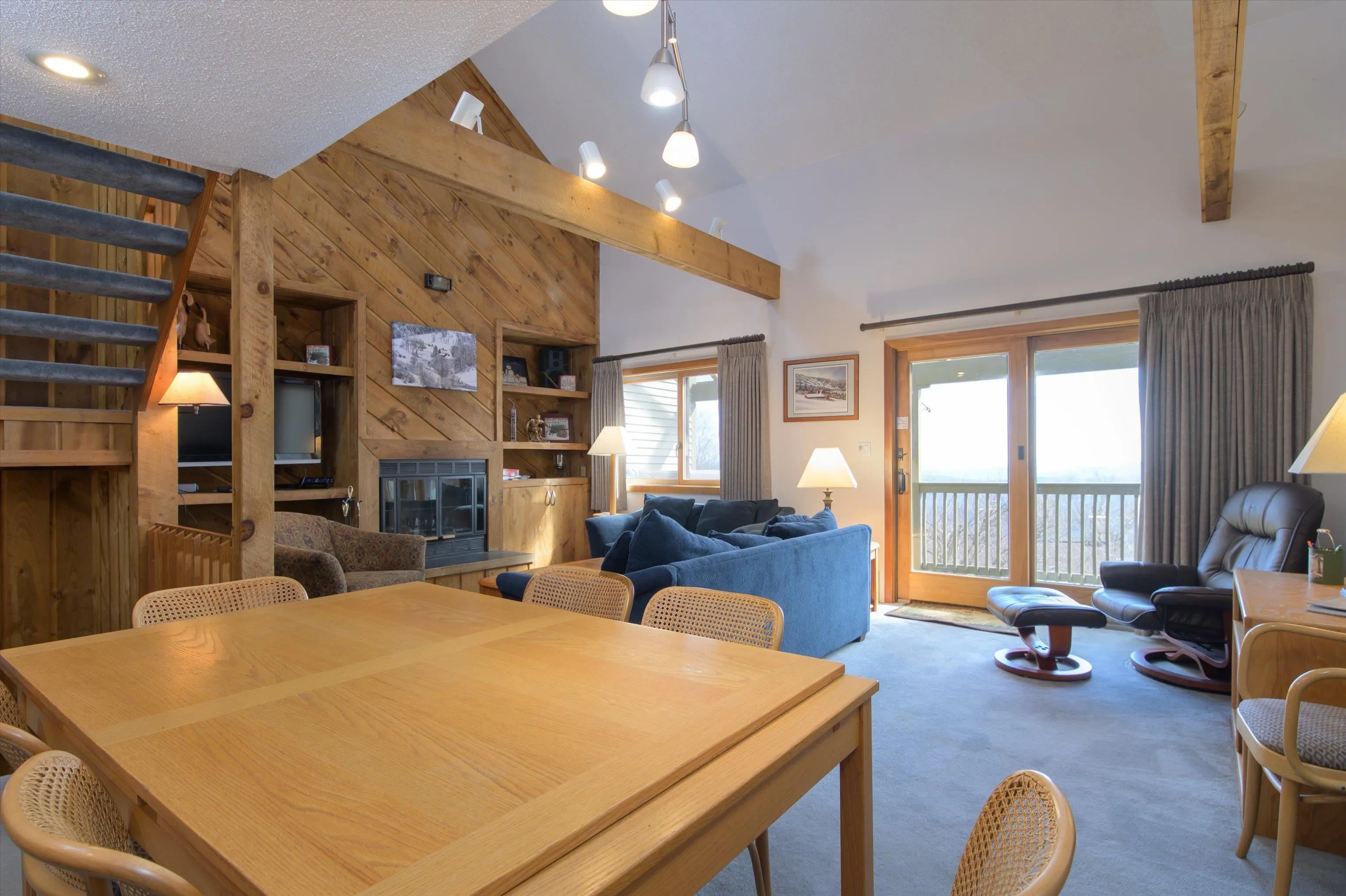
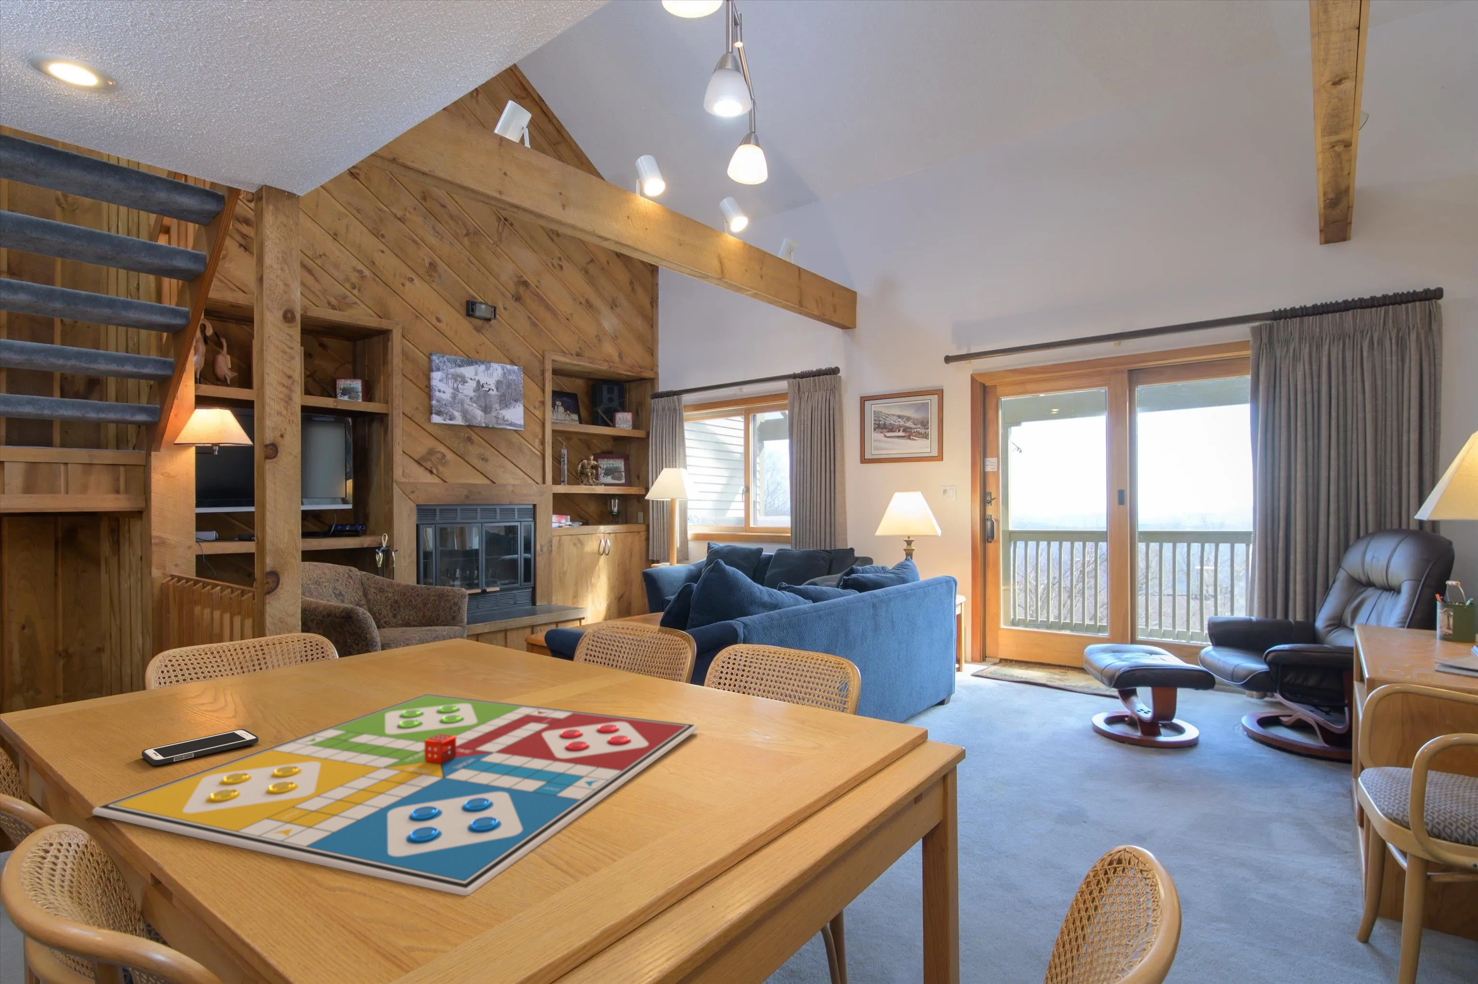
+ gameboard [92,693,698,896]
+ cell phone [142,728,259,765]
